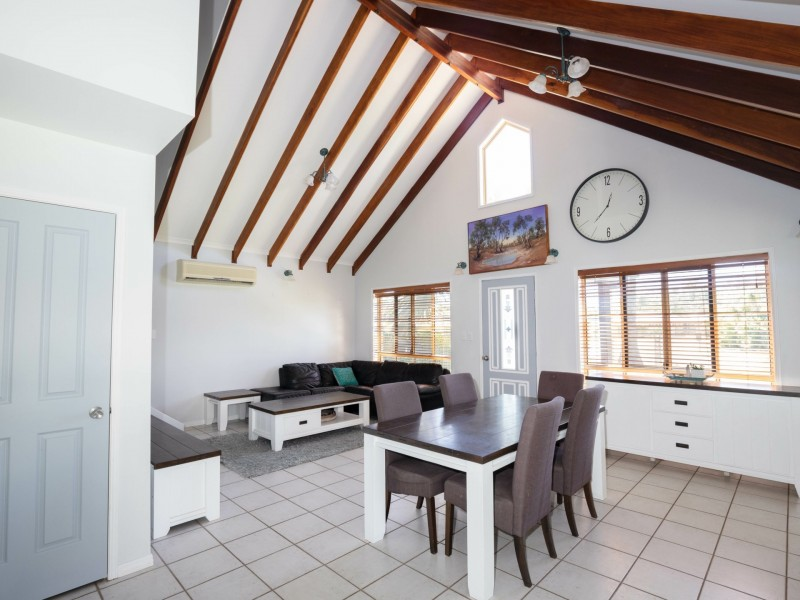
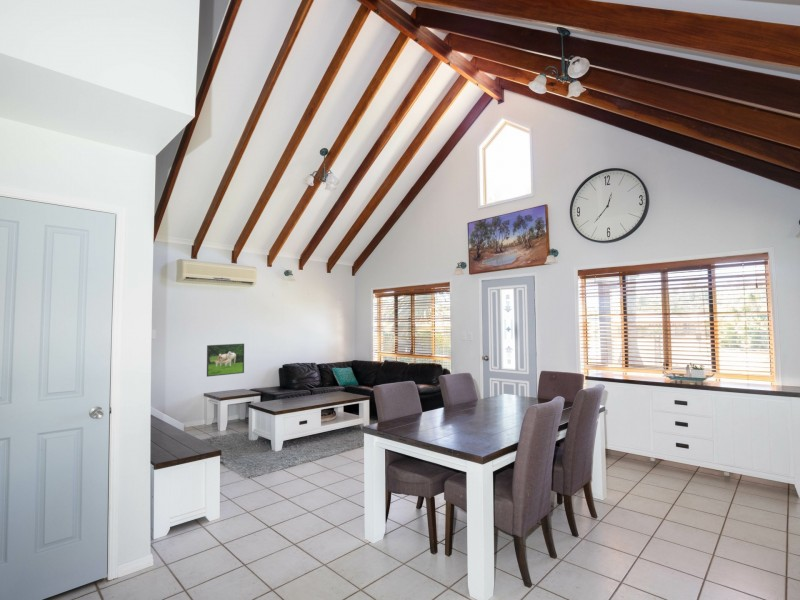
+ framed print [206,343,245,378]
